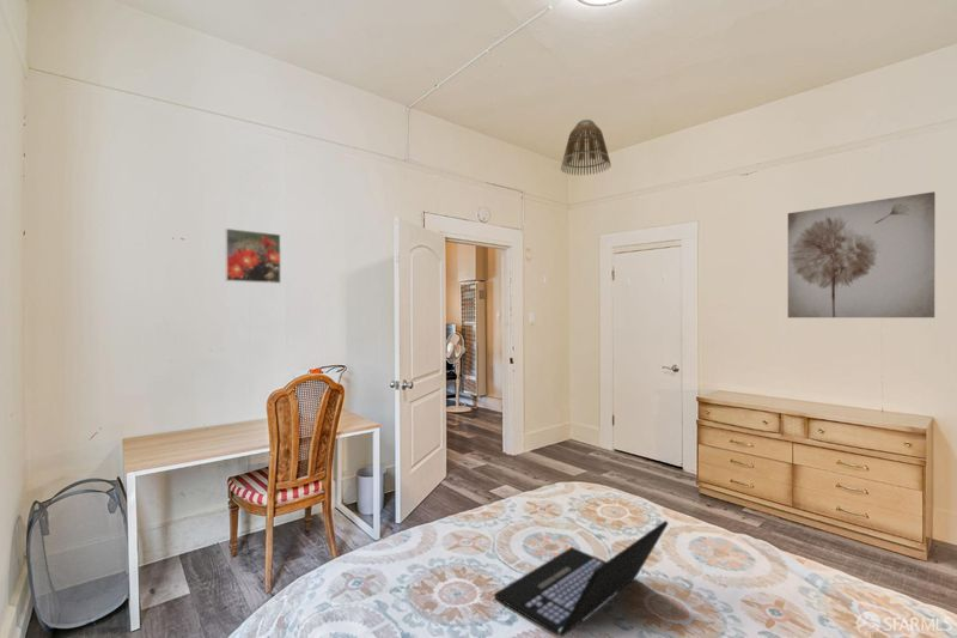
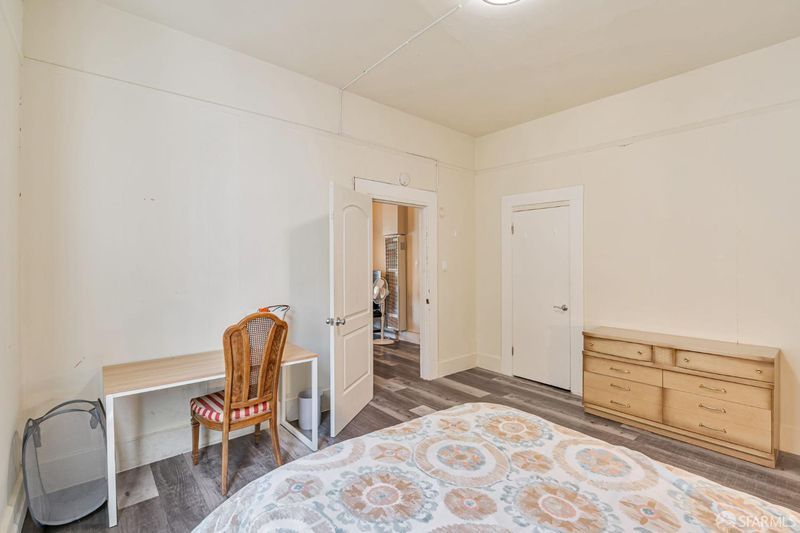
- laptop [493,519,670,638]
- lamp shade [560,119,612,177]
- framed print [224,227,282,285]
- wall art [787,190,937,318]
